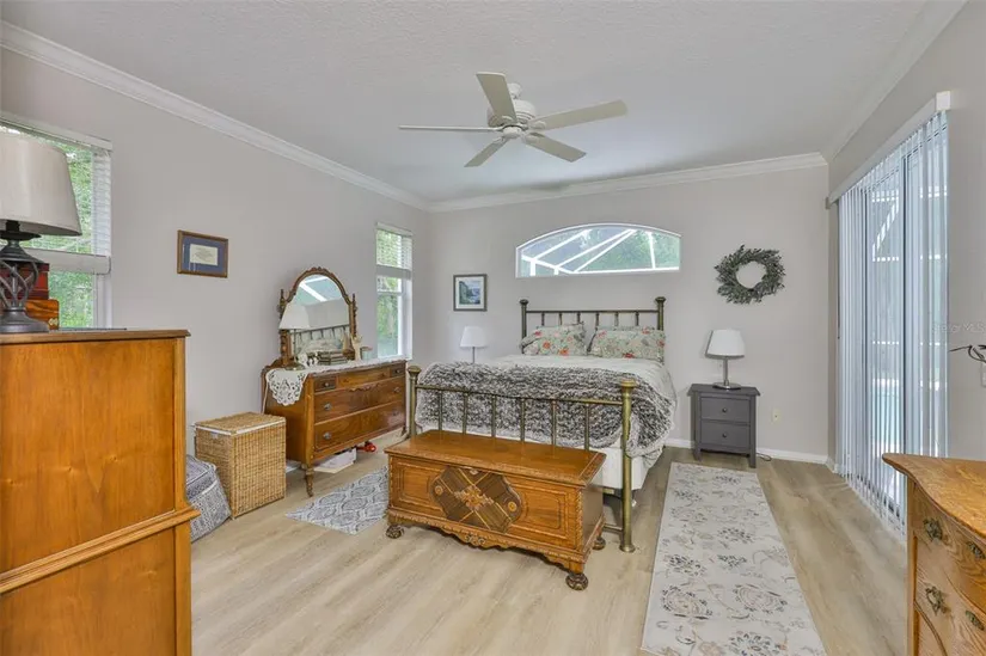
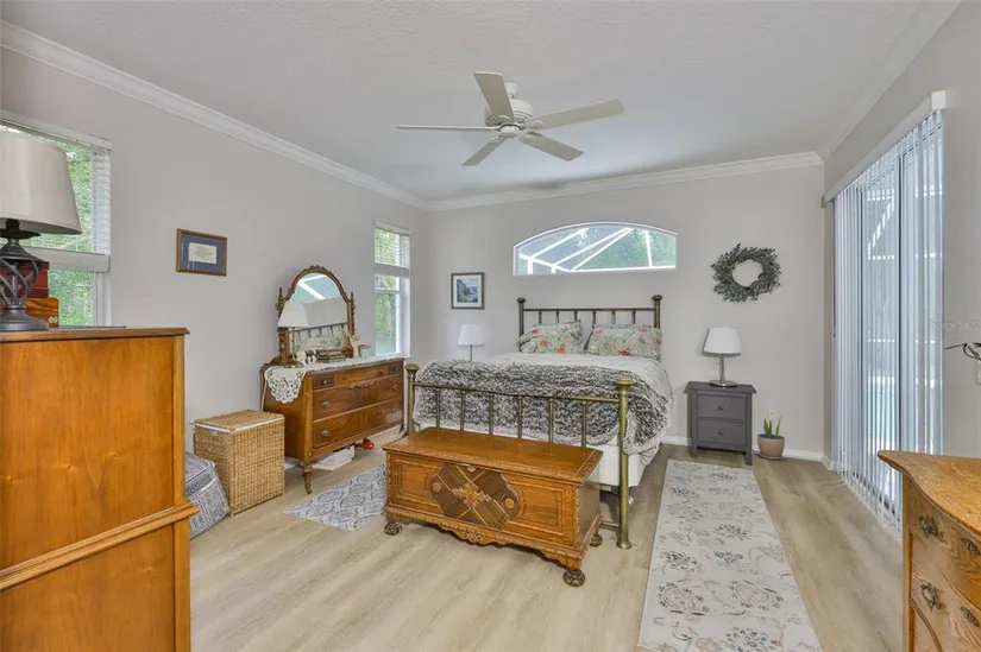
+ potted plant [756,414,786,461]
